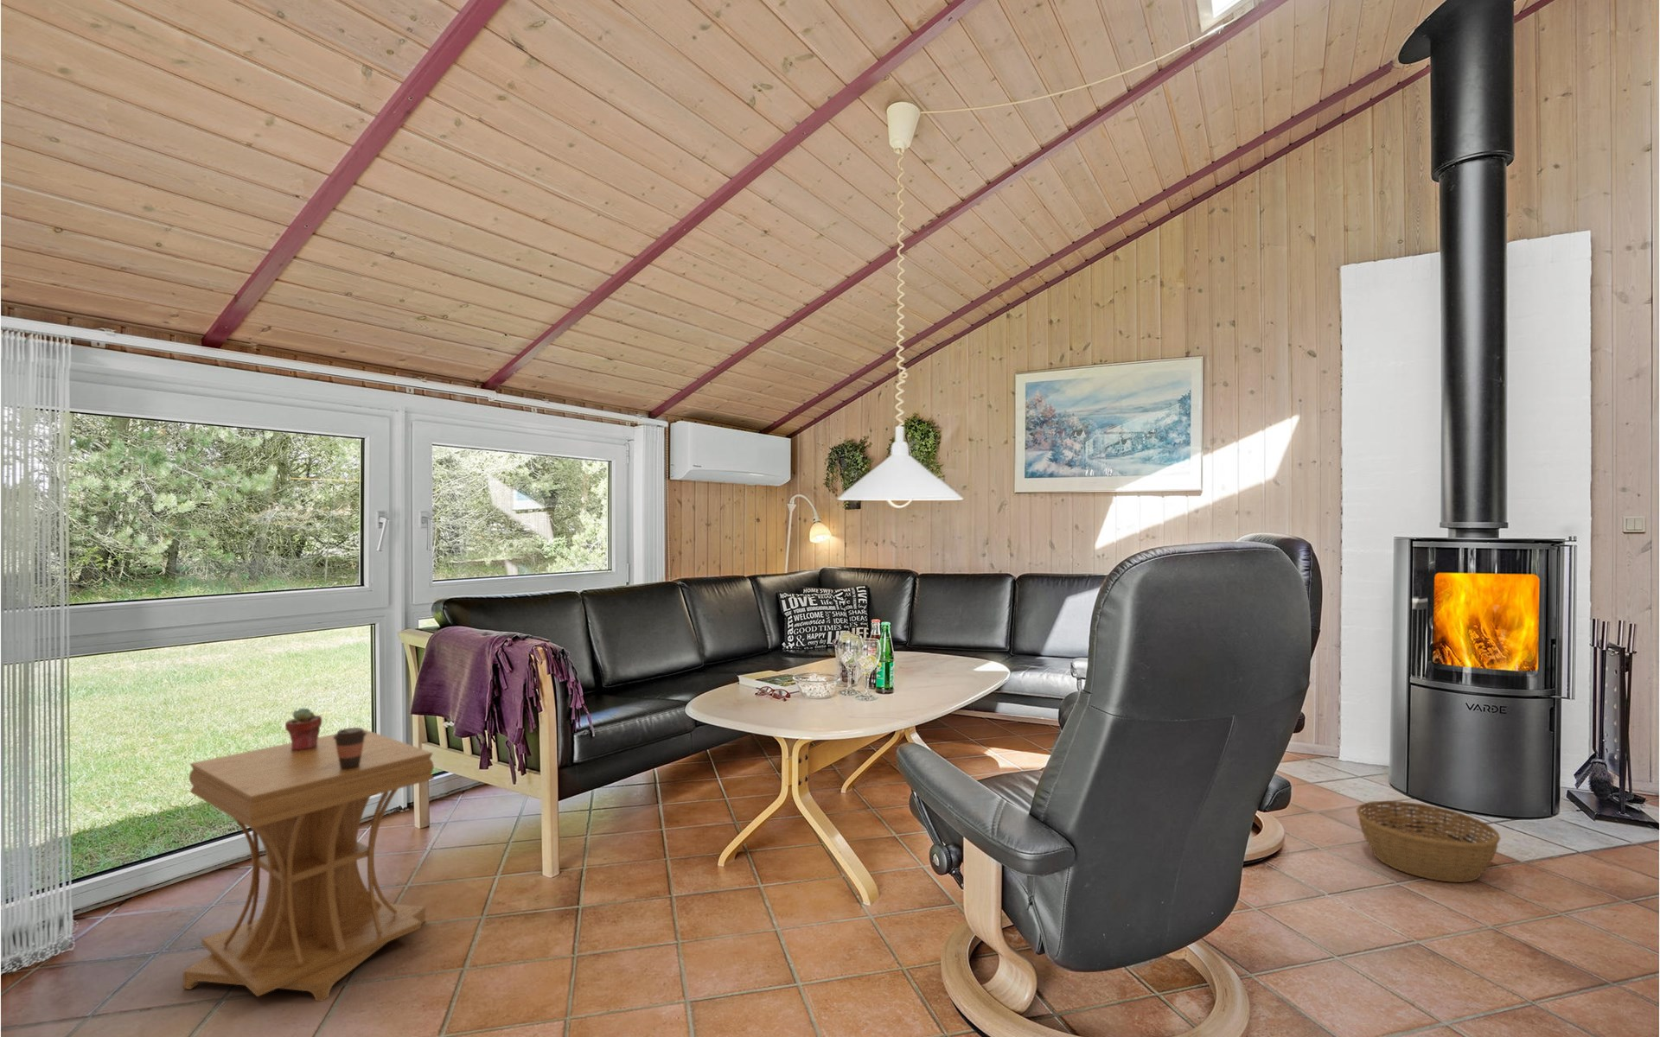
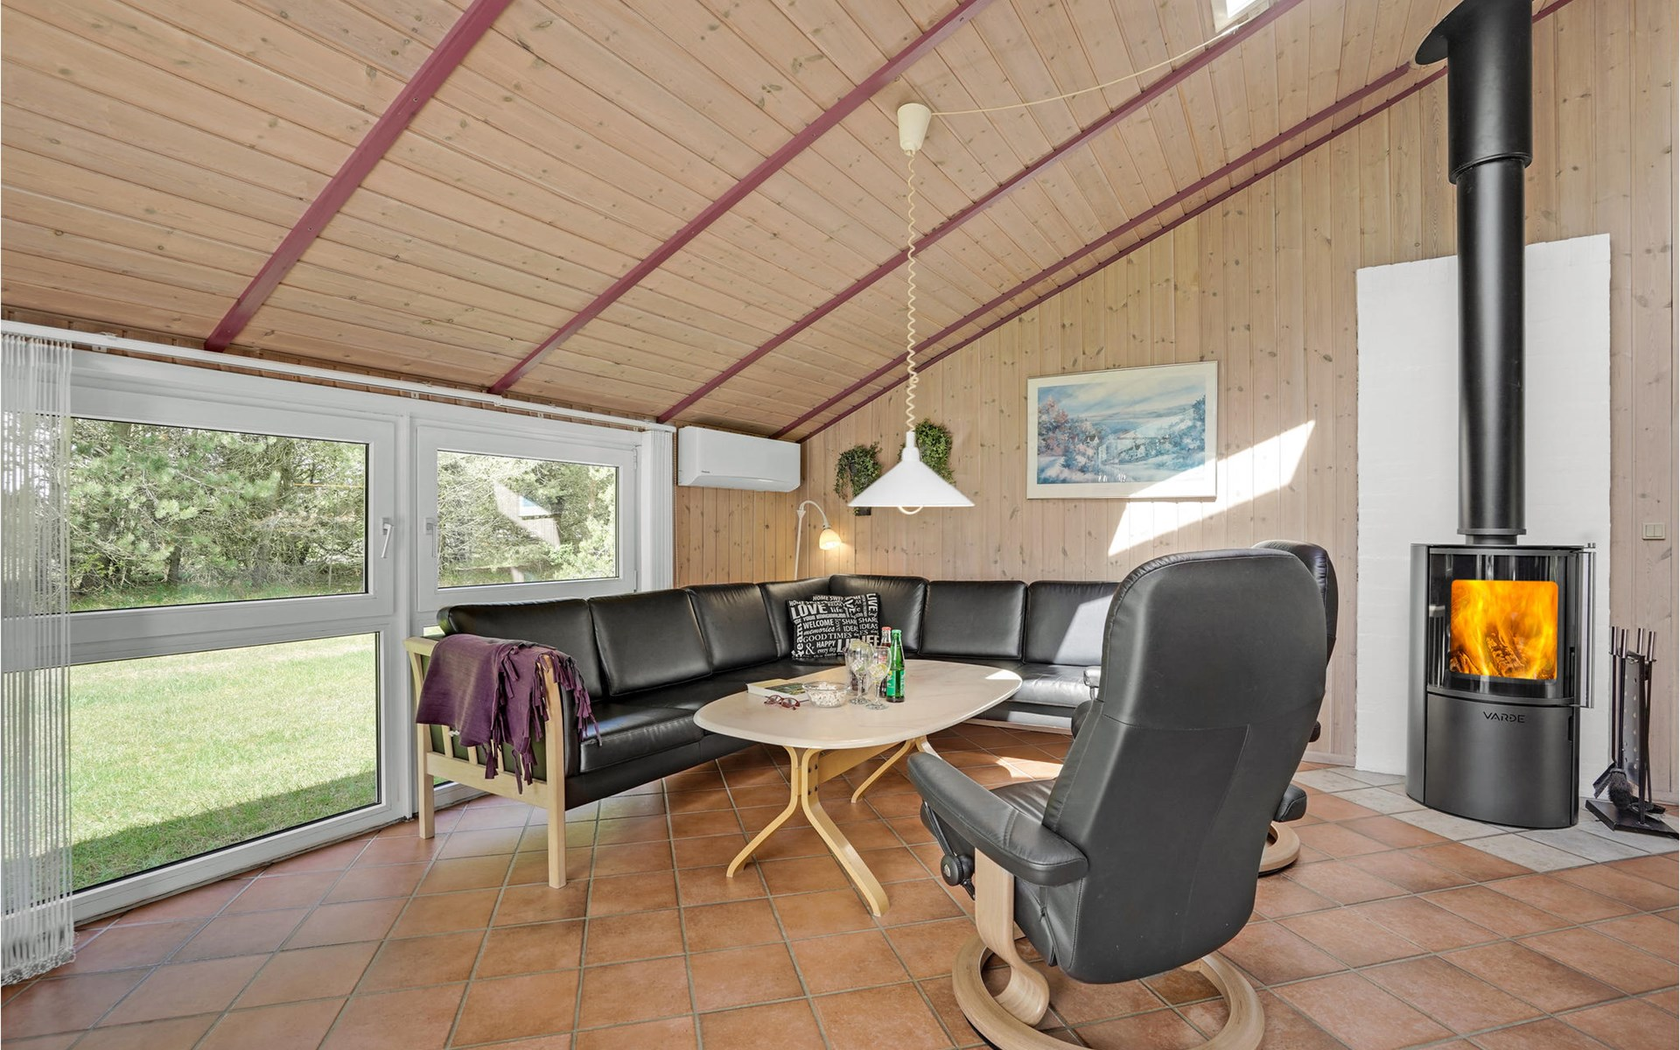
- potted succulent [284,707,324,751]
- basket [1355,800,1502,883]
- side table [183,728,435,1001]
- coffee cup [333,726,367,769]
